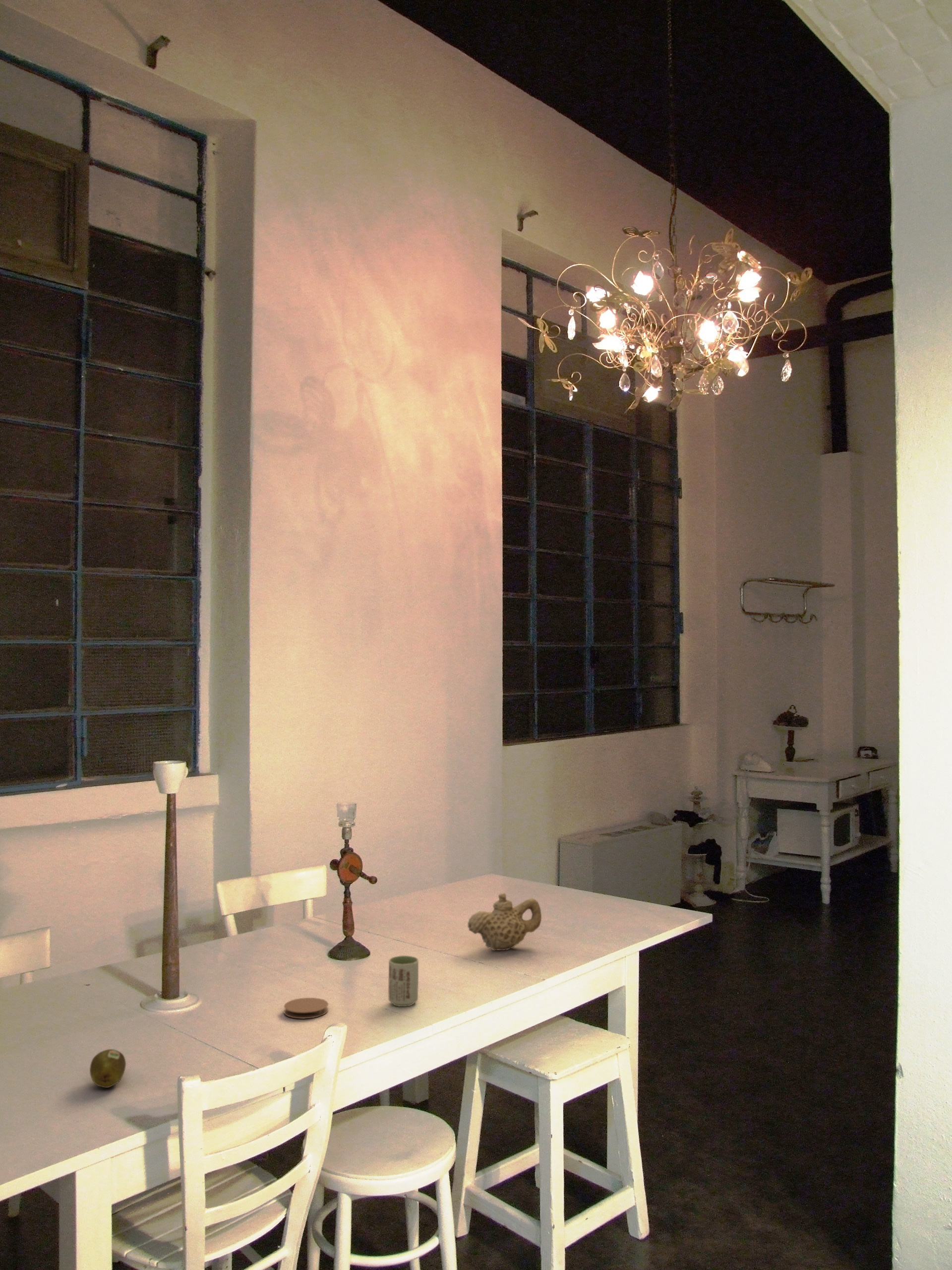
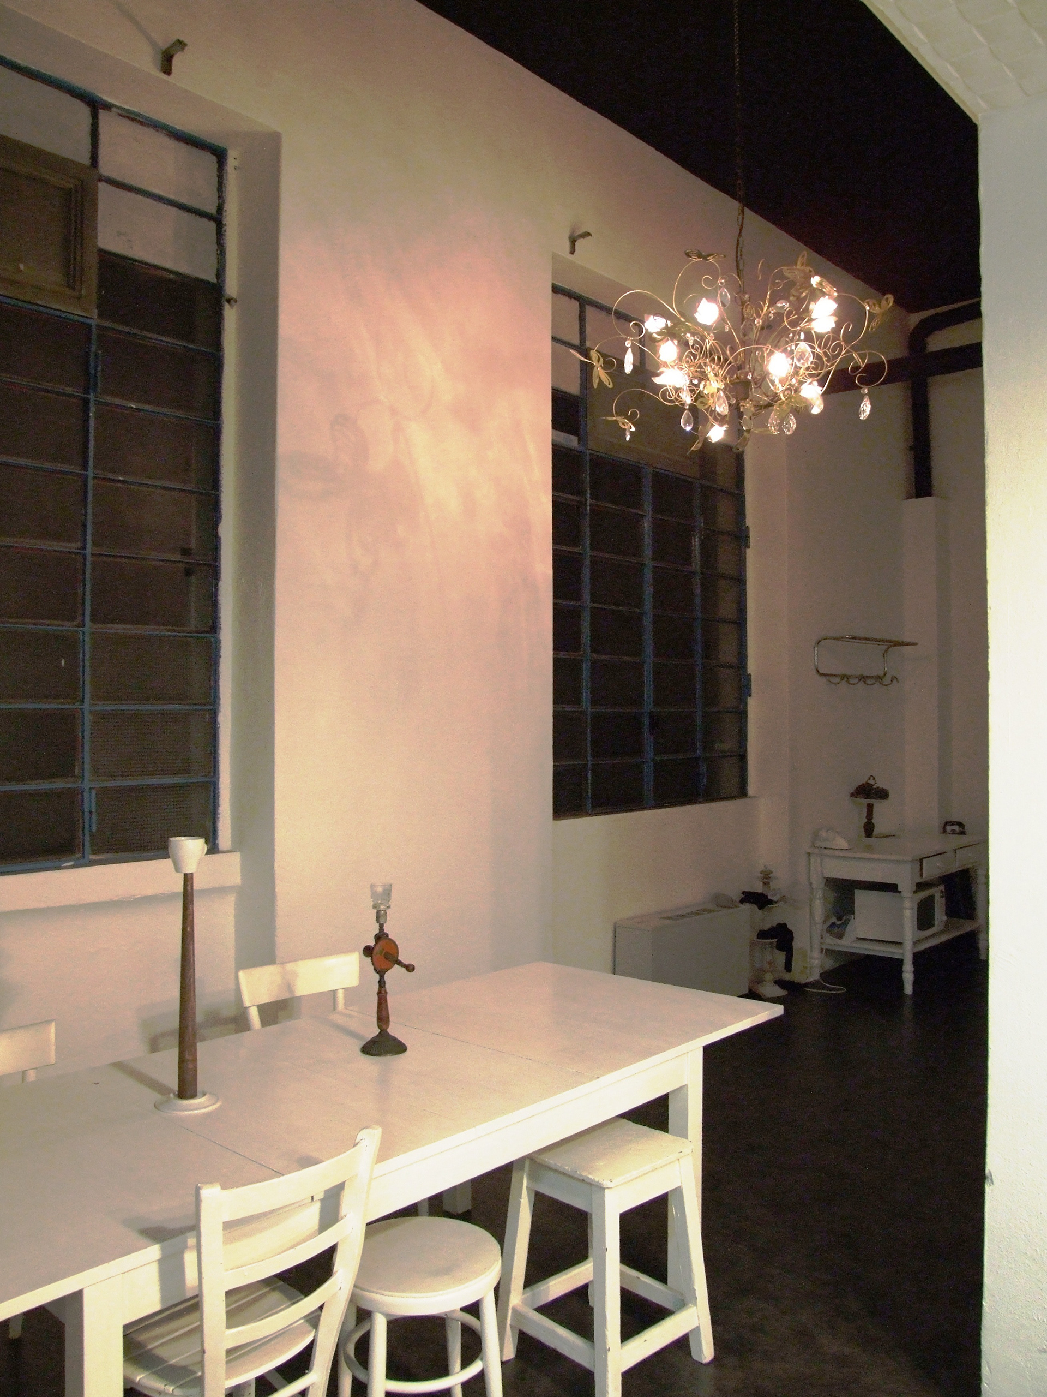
- fruit [89,1049,126,1088]
- coaster [284,997,329,1019]
- cup [388,955,419,1007]
- teapot [467,892,542,952]
